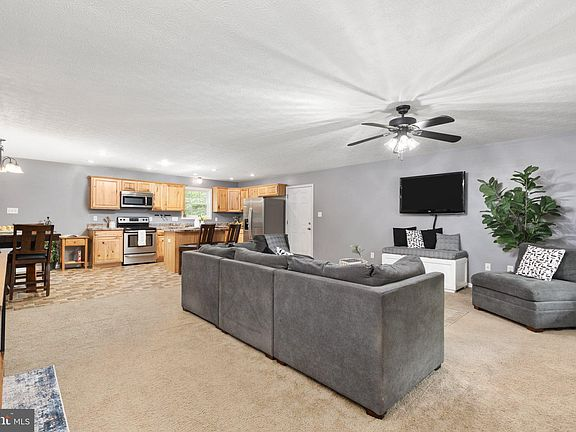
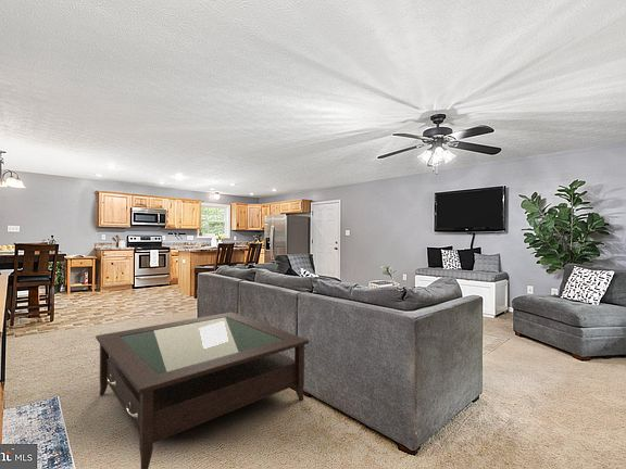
+ coffee table [95,312,310,469]
